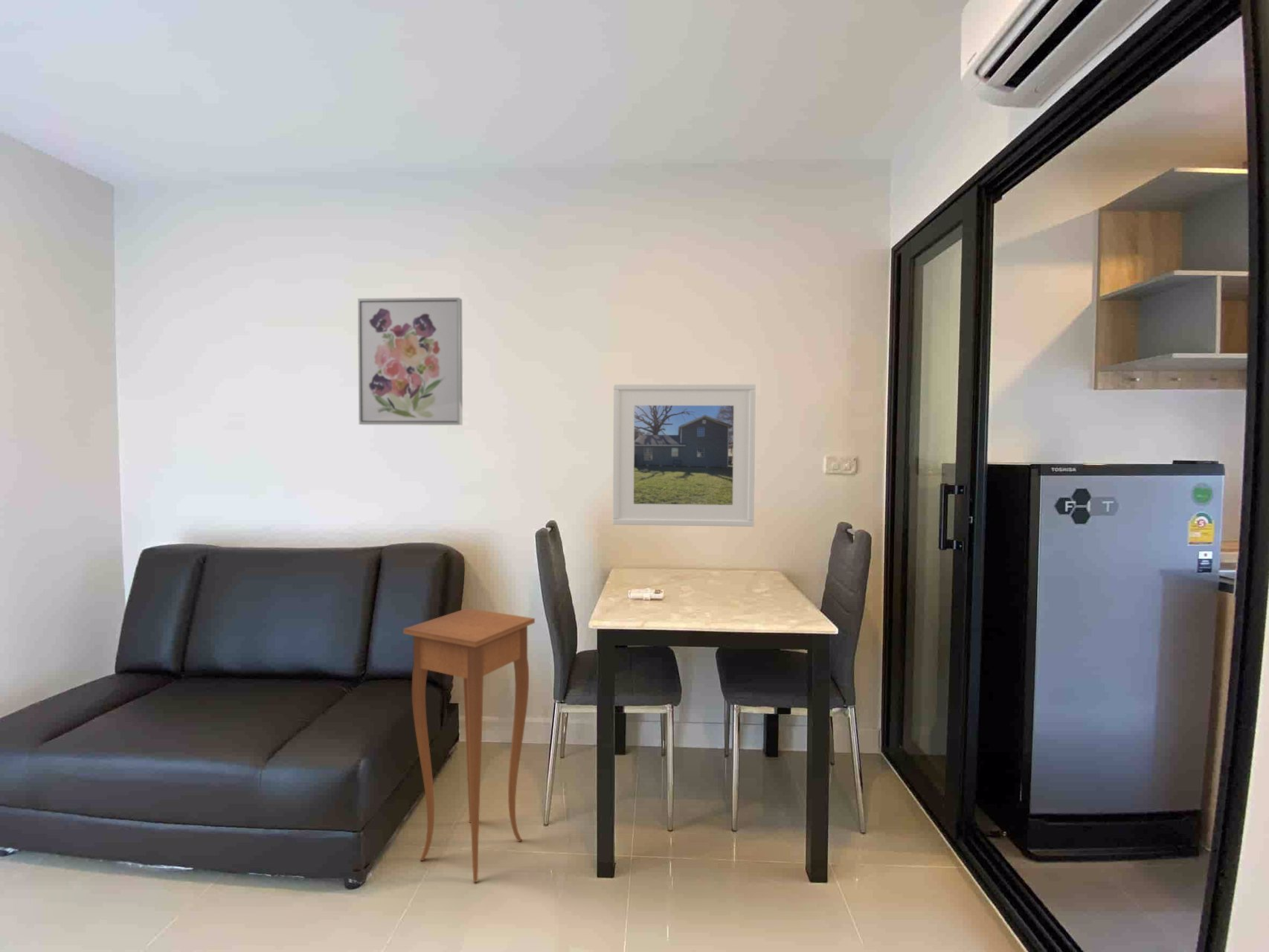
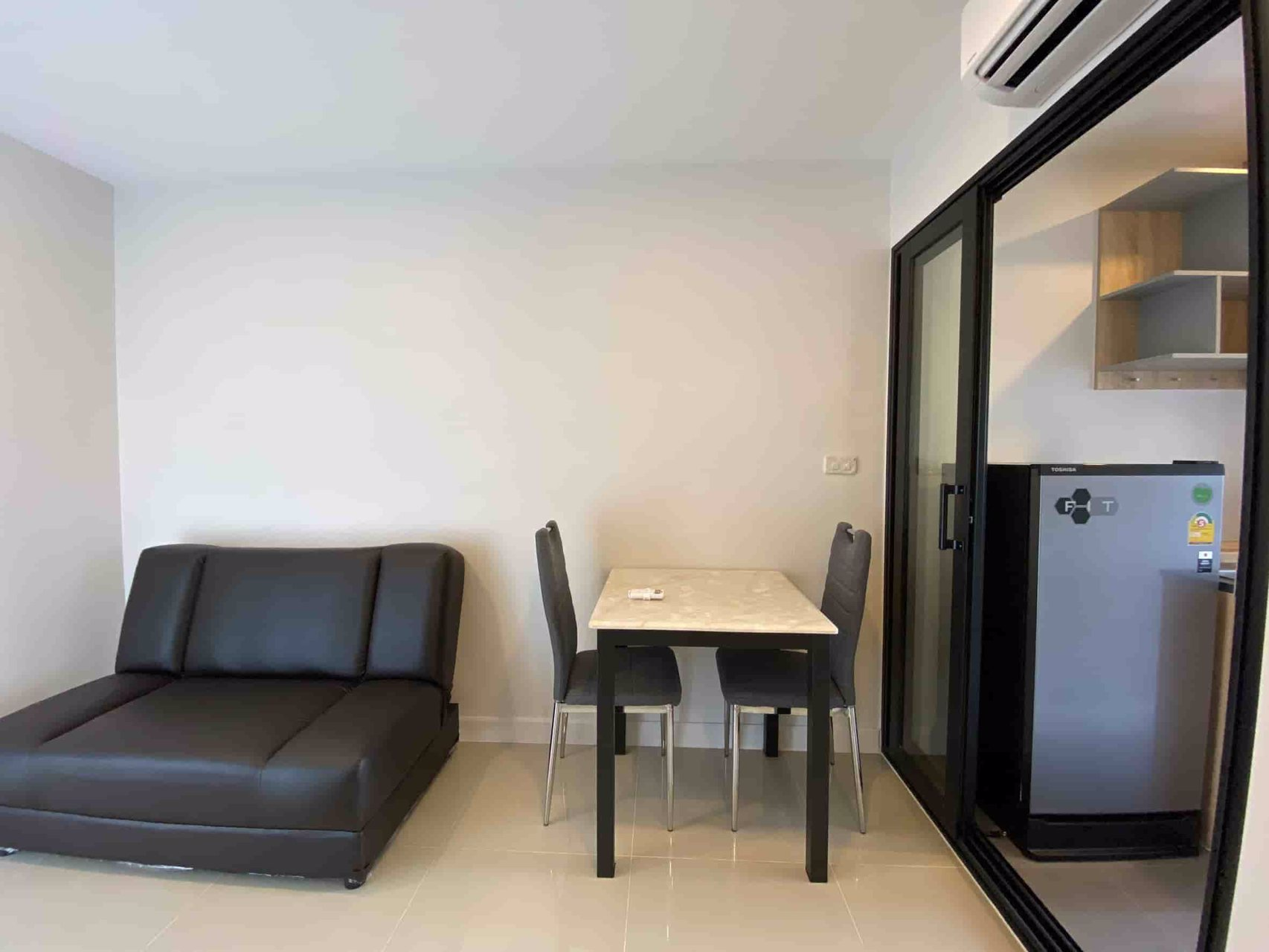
- side table [402,608,536,883]
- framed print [611,383,756,527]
- wall art [357,297,463,426]
